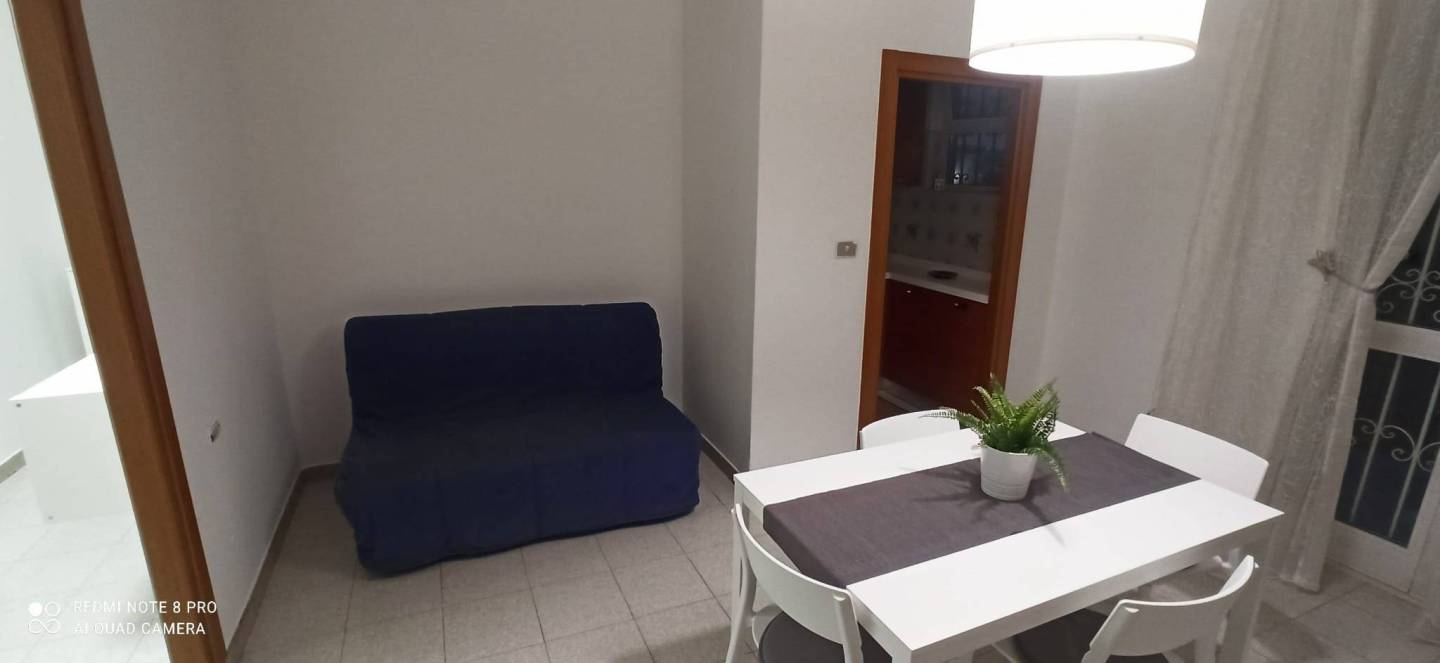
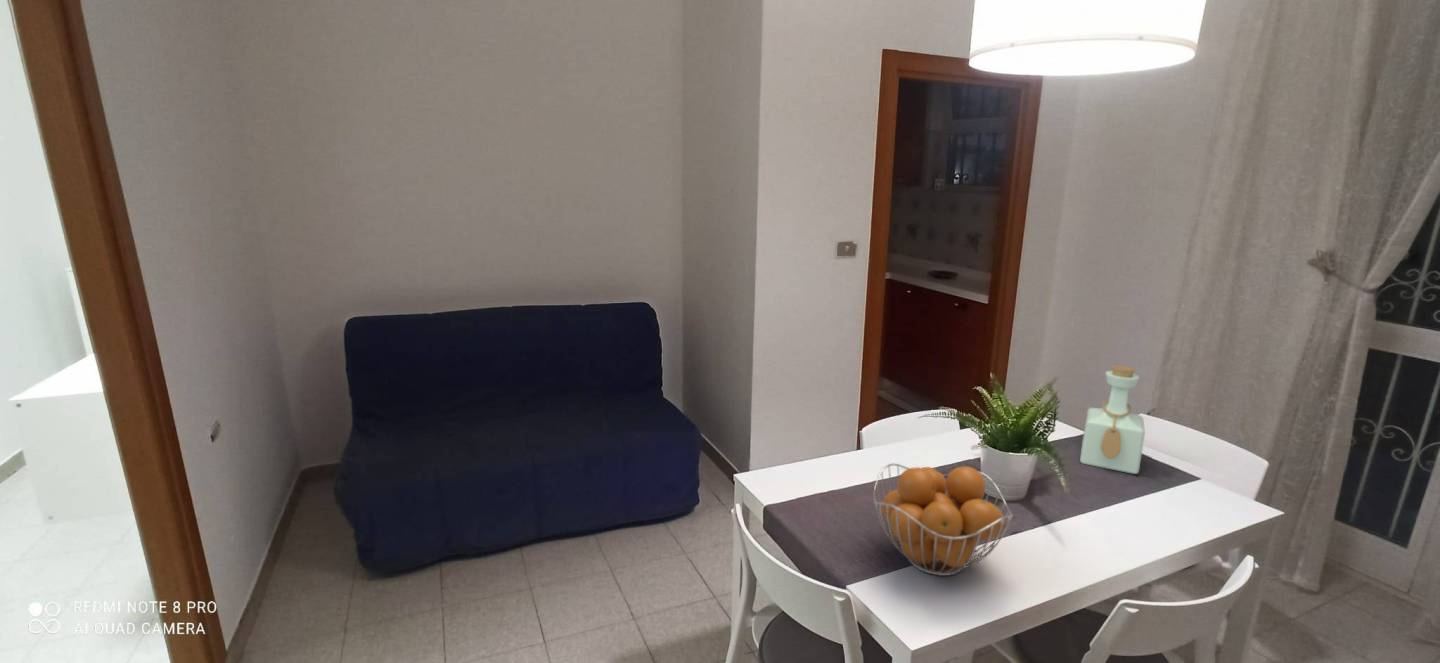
+ fruit basket [872,463,1014,577]
+ bottle [1079,364,1146,475]
